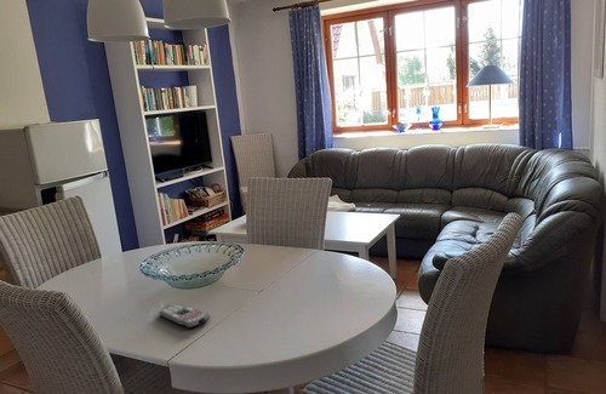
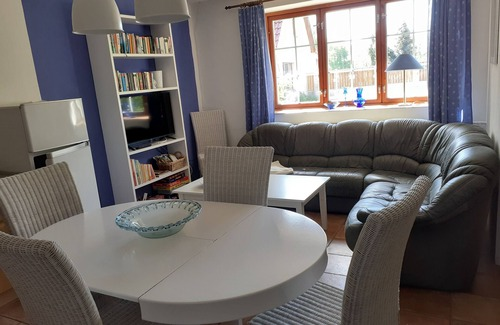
- remote control [159,302,212,330]
